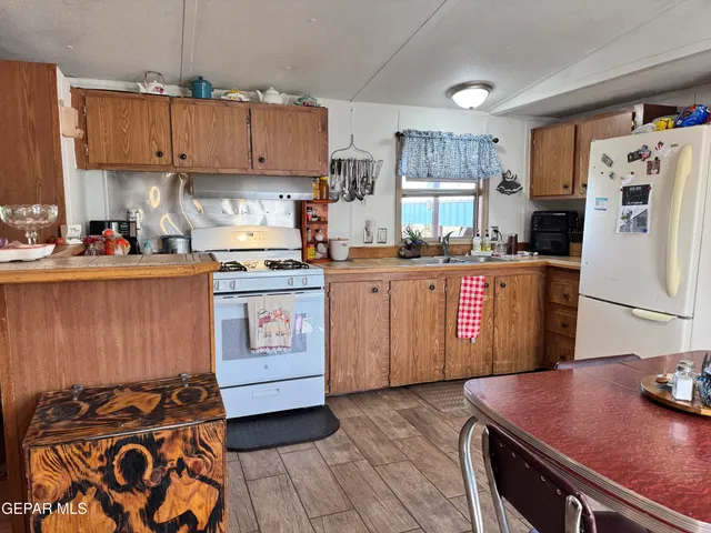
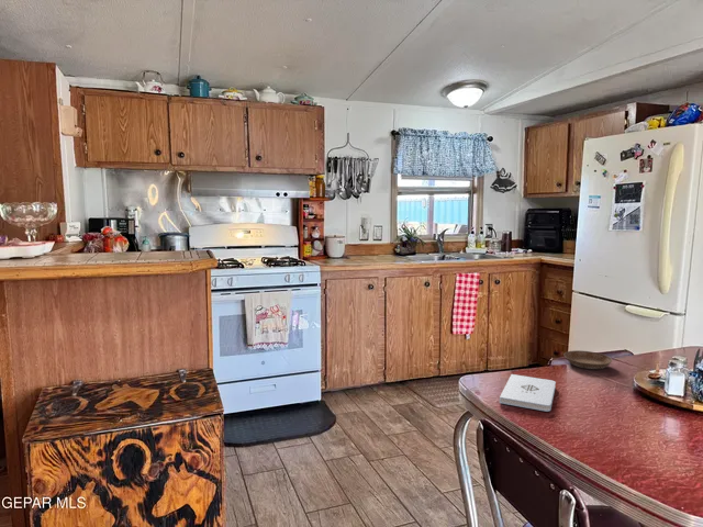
+ notepad [499,373,557,413]
+ saucer [562,349,613,370]
